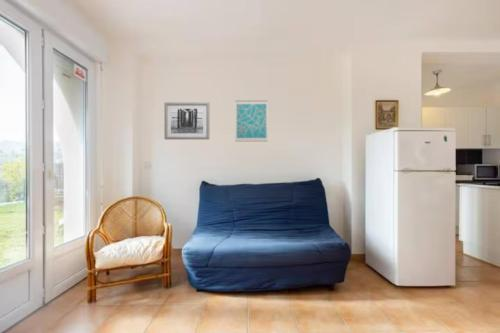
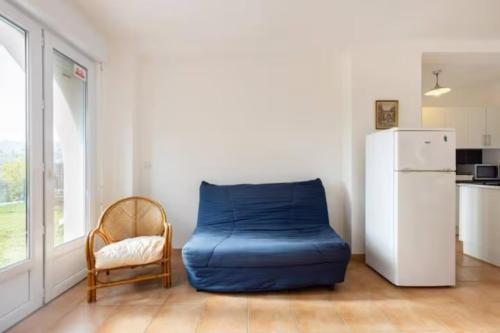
- wall art [234,100,269,142]
- wall art [164,101,210,140]
